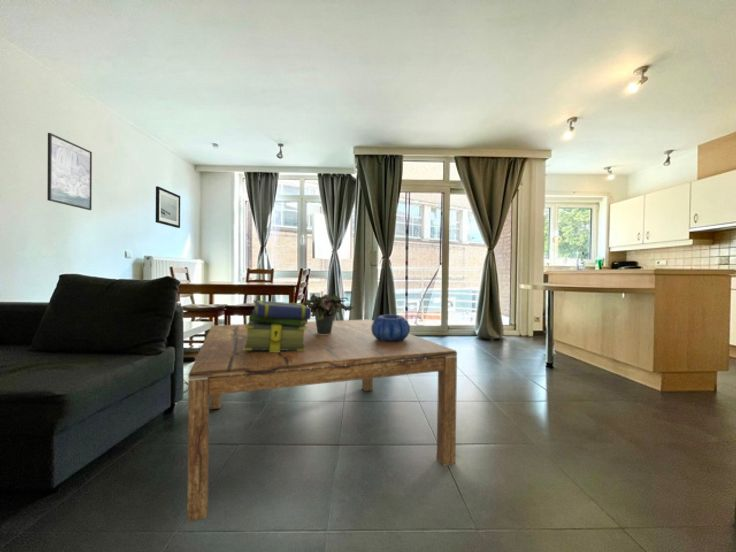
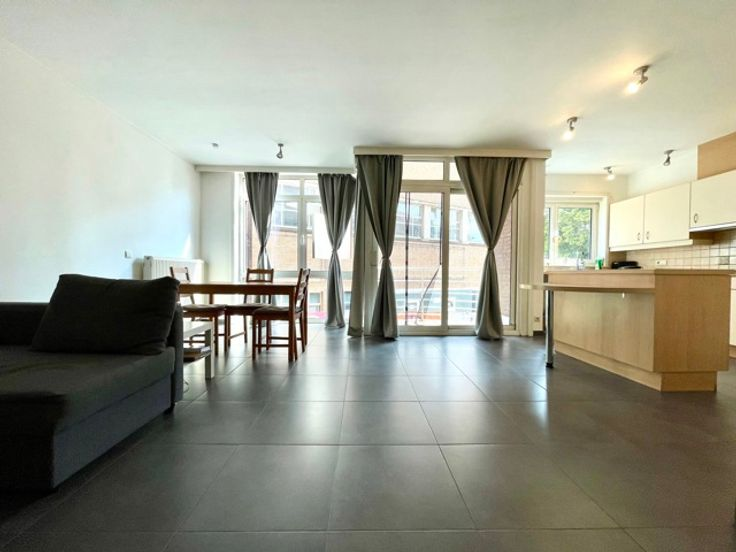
- decorative bowl [371,314,411,342]
- wall art [155,185,181,229]
- potted plant [296,292,355,334]
- coffee table [186,318,458,523]
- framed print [46,132,93,211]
- stack of books [243,299,312,352]
